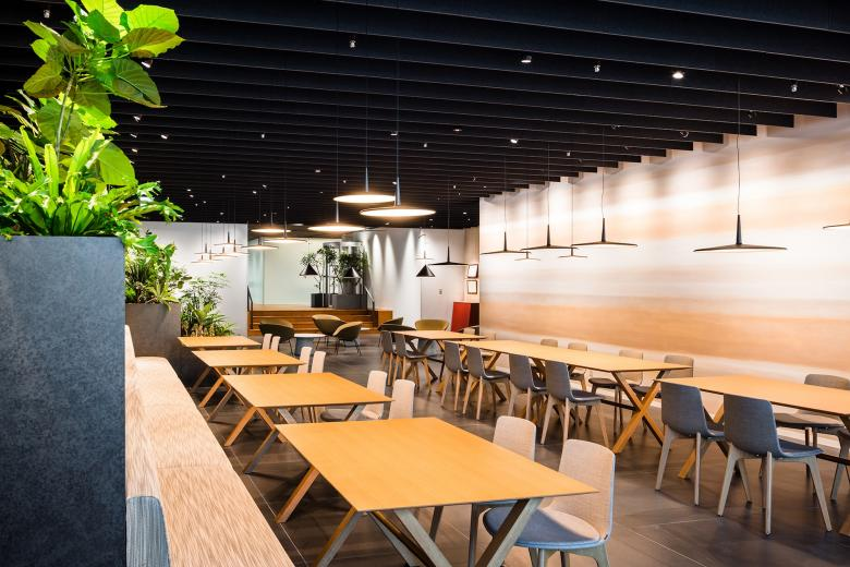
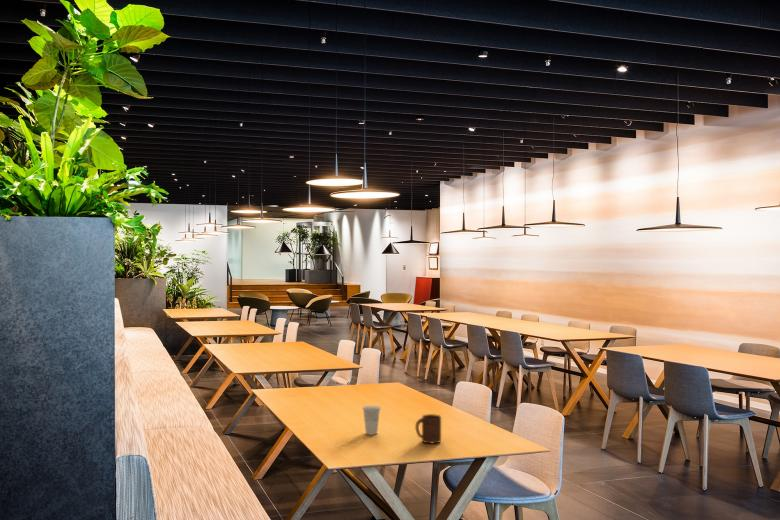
+ cup [414,413,442,444]
+ cup [362,405,382,436]
